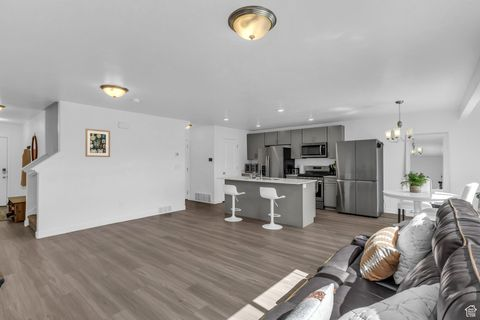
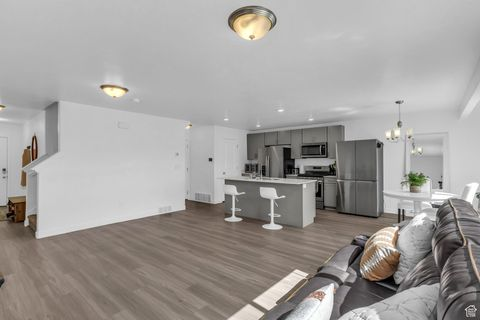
- wall art [84,128,111,158]
